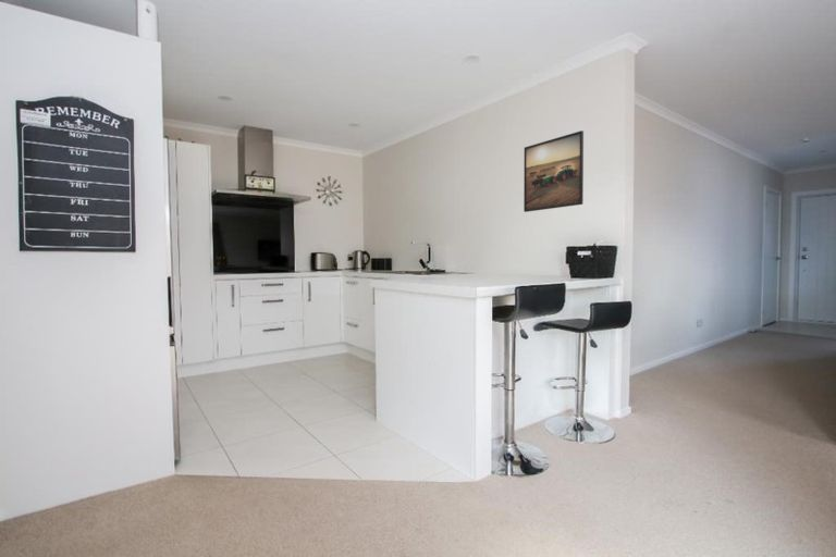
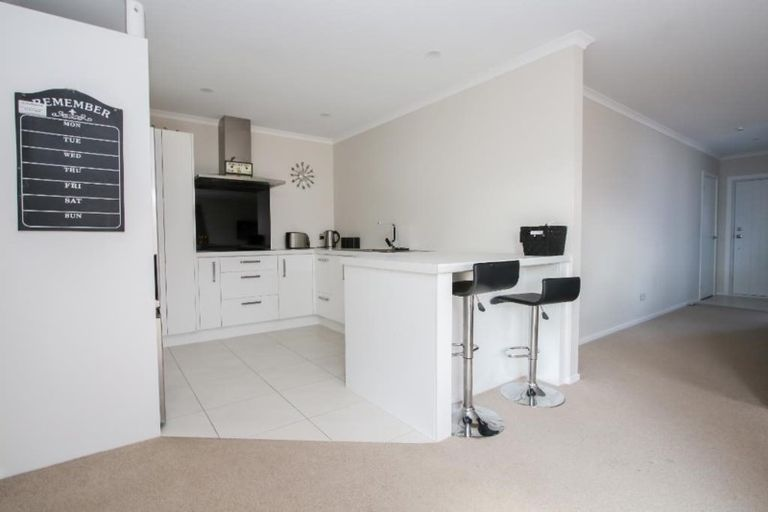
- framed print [522,129,585,213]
